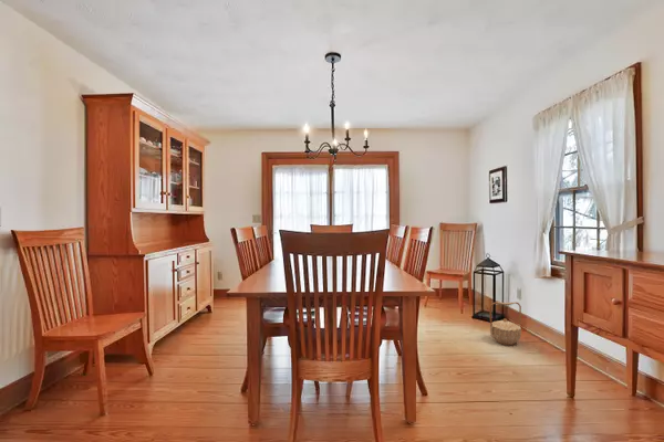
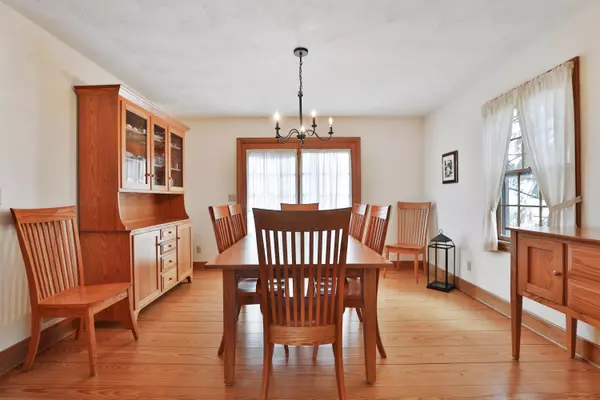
- basket [489,301,522,346]
